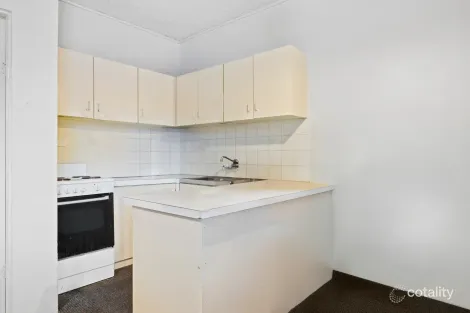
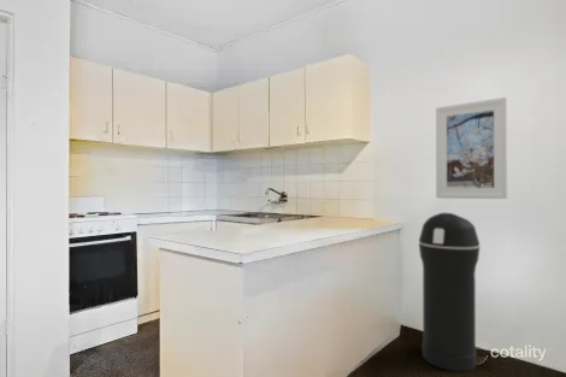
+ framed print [435,96,509,200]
+ trash can [418,212,480,372]
